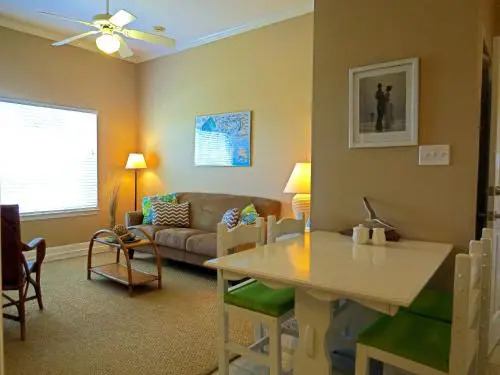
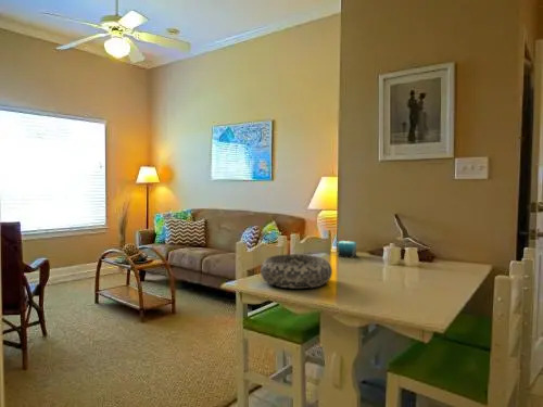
+ decorative bowl [260,253,333,290]
+ candle [337,240,357,259]
